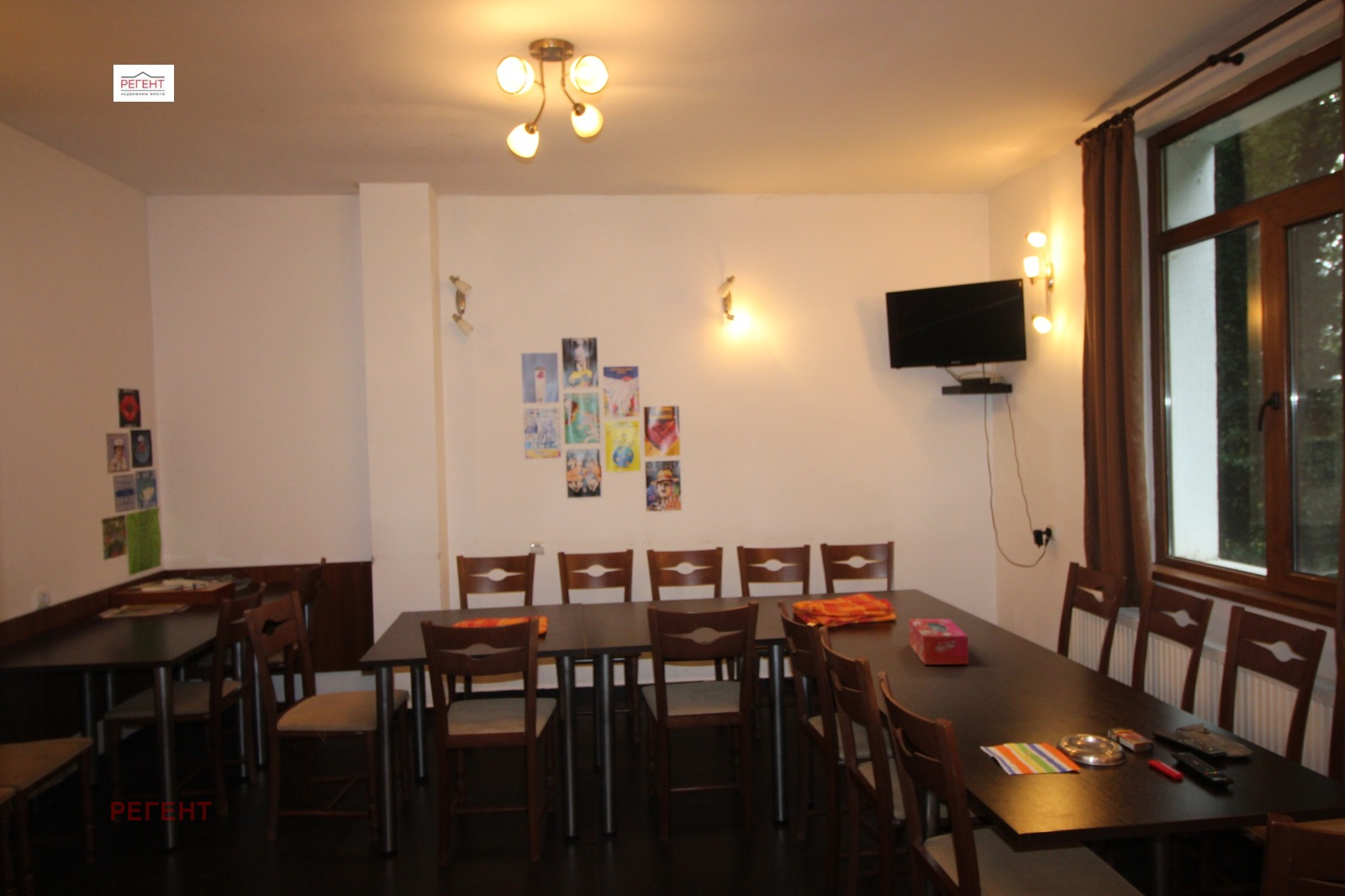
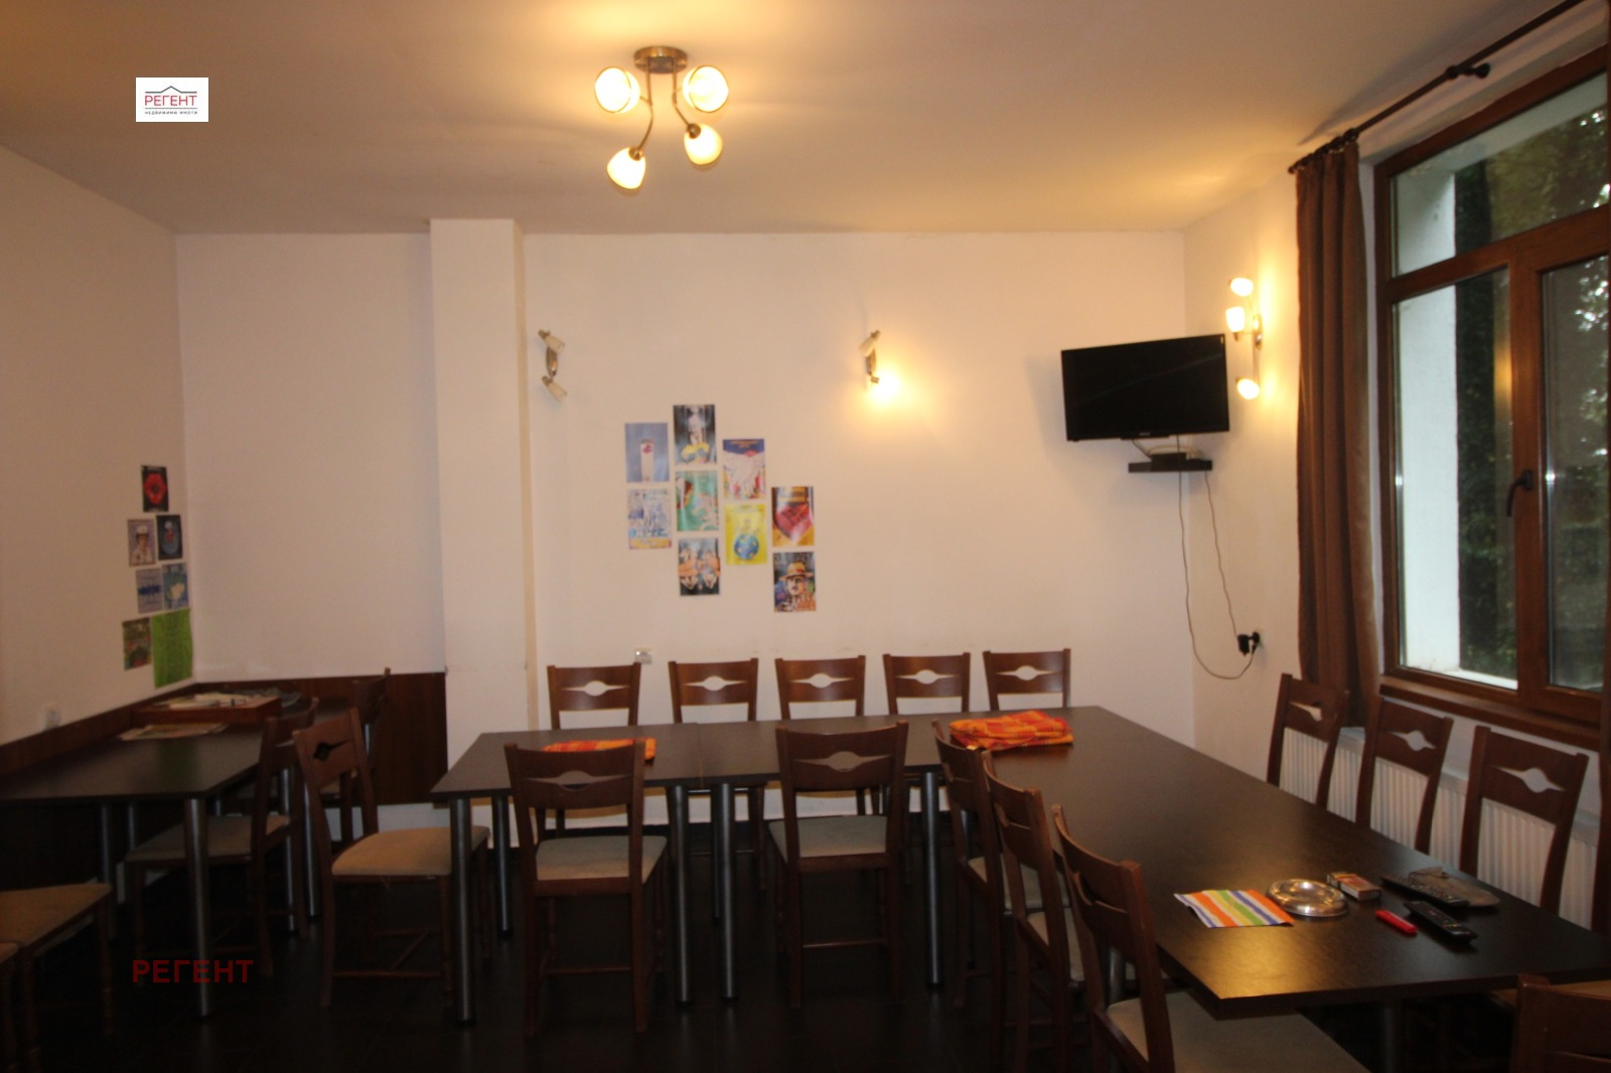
- tissue box [908,618,969,666]
